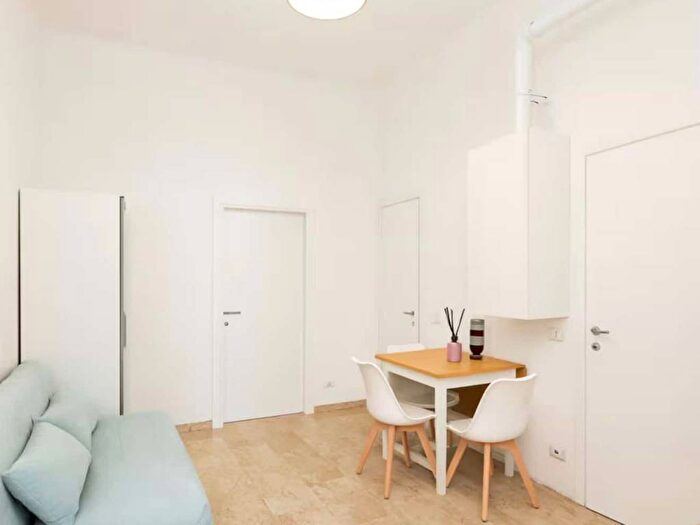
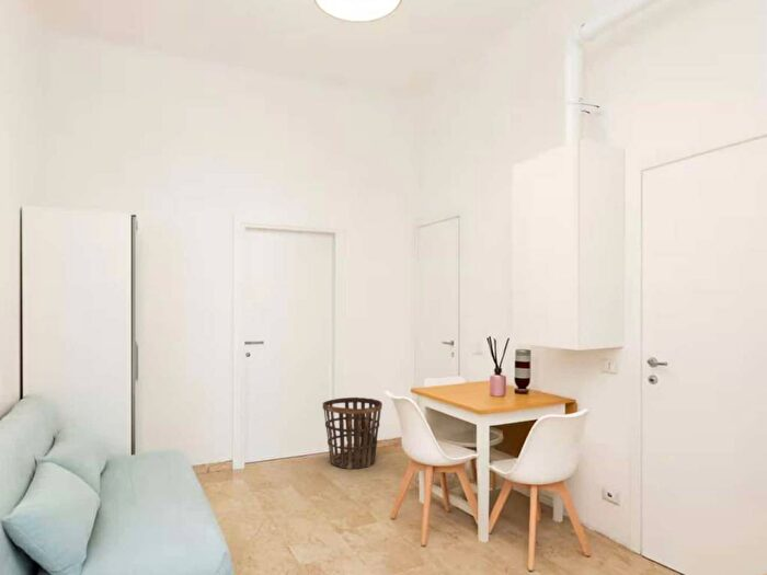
+ basket [322,396,384,470]
